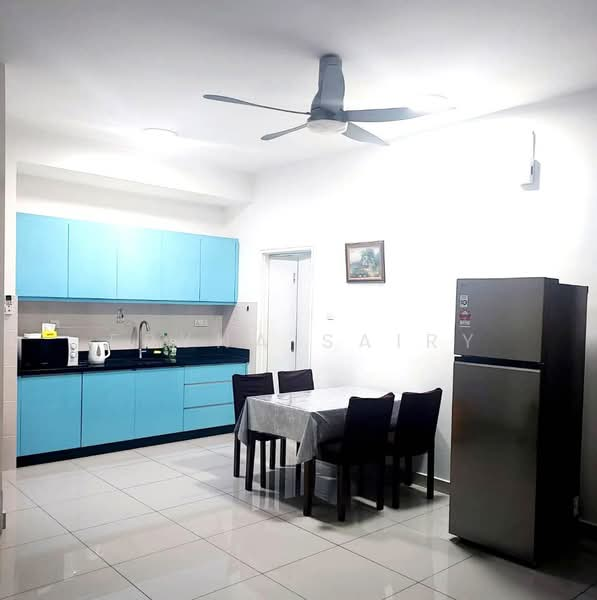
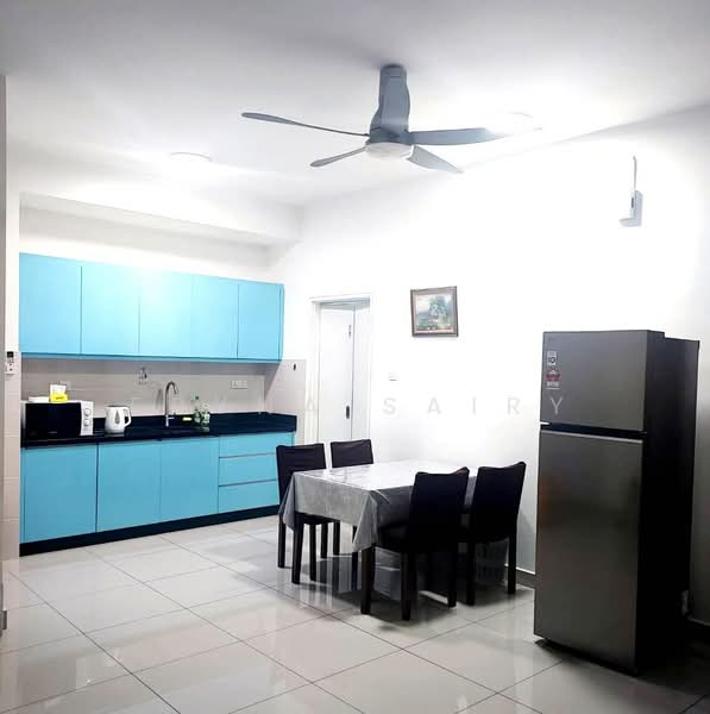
+ wastebasket [475,538,510,588]
